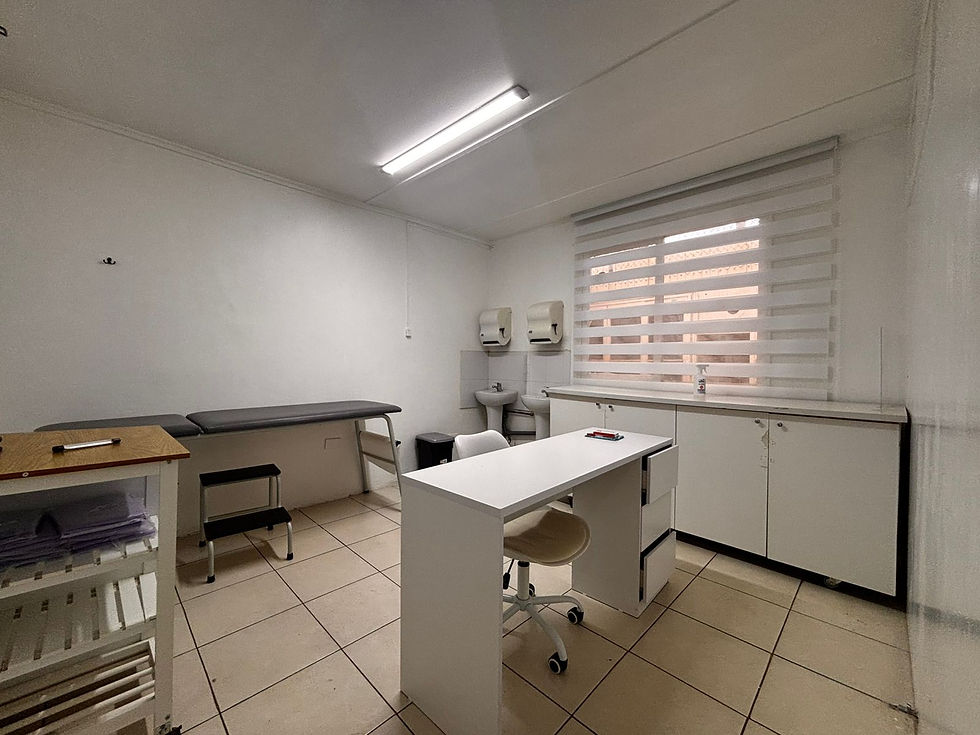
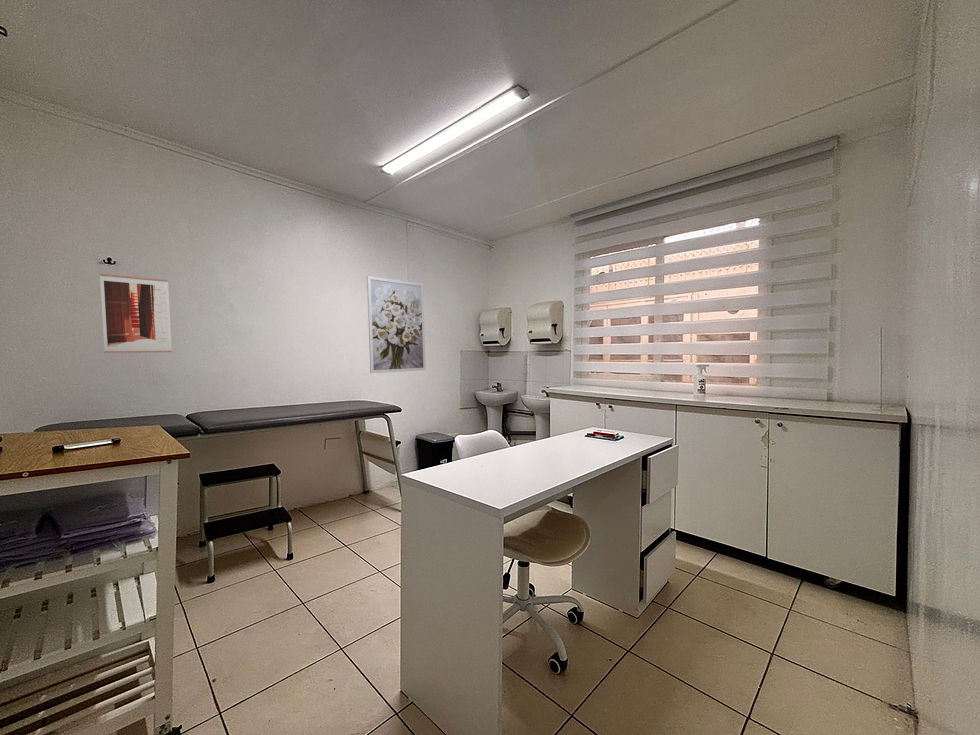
+ wall art [99,273,173,354]
+ wall art [366,275,427,374]
